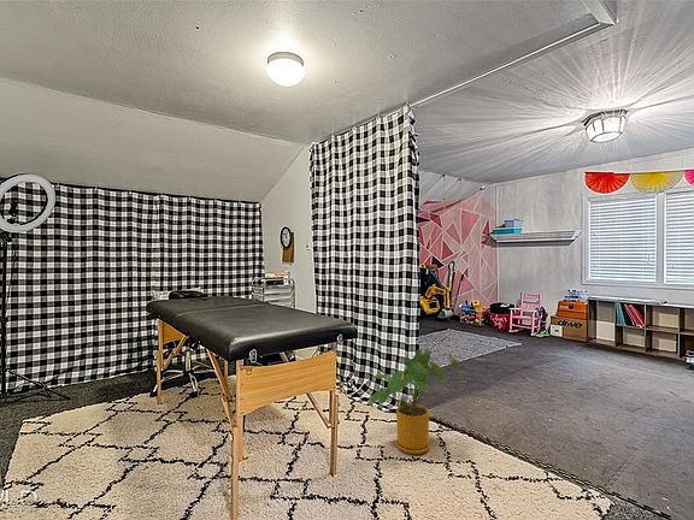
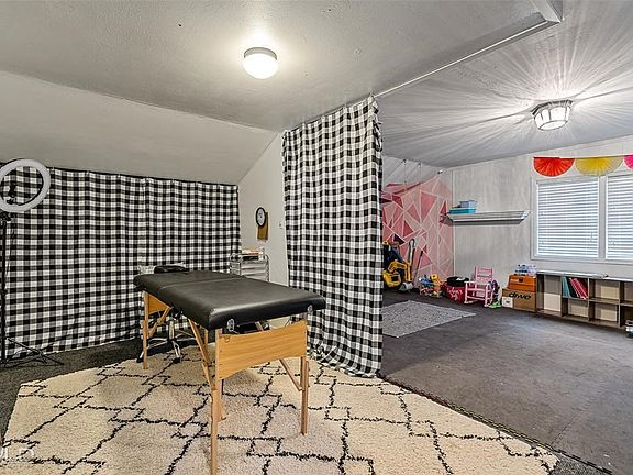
- house plant [369,349,464,455]
